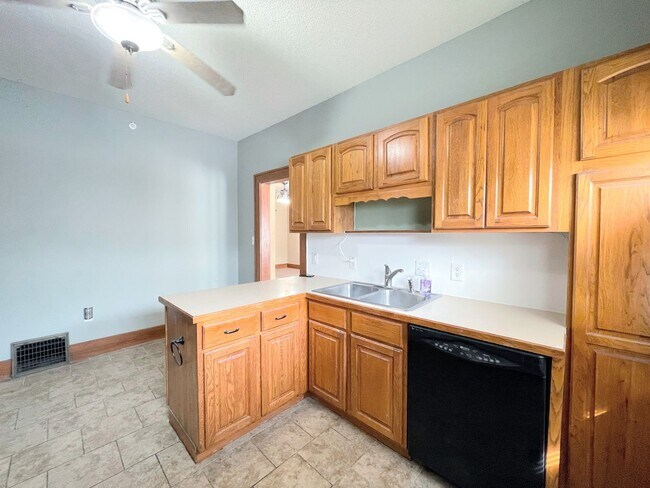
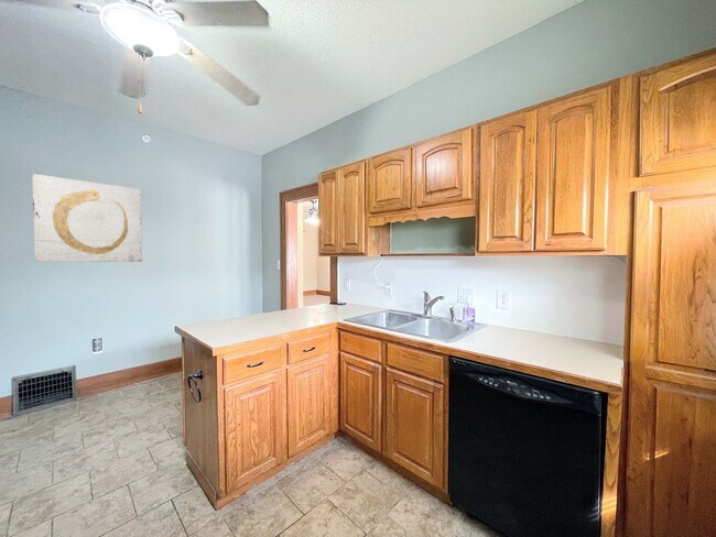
+ wall art [31,173,143,263]
